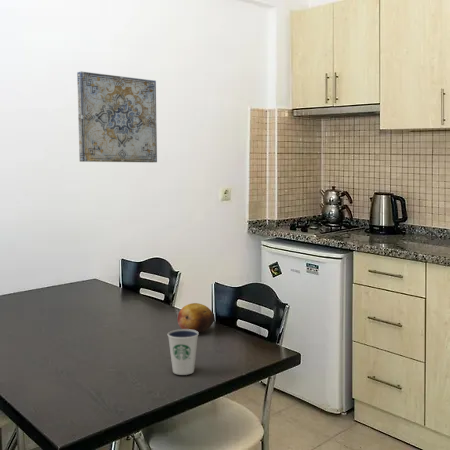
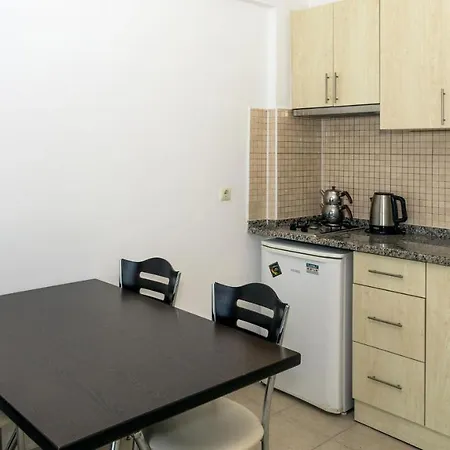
- wall art [76,70,158,163]
- fruit [176,302,215,334]
- dixie cup [167,328,200,376]
